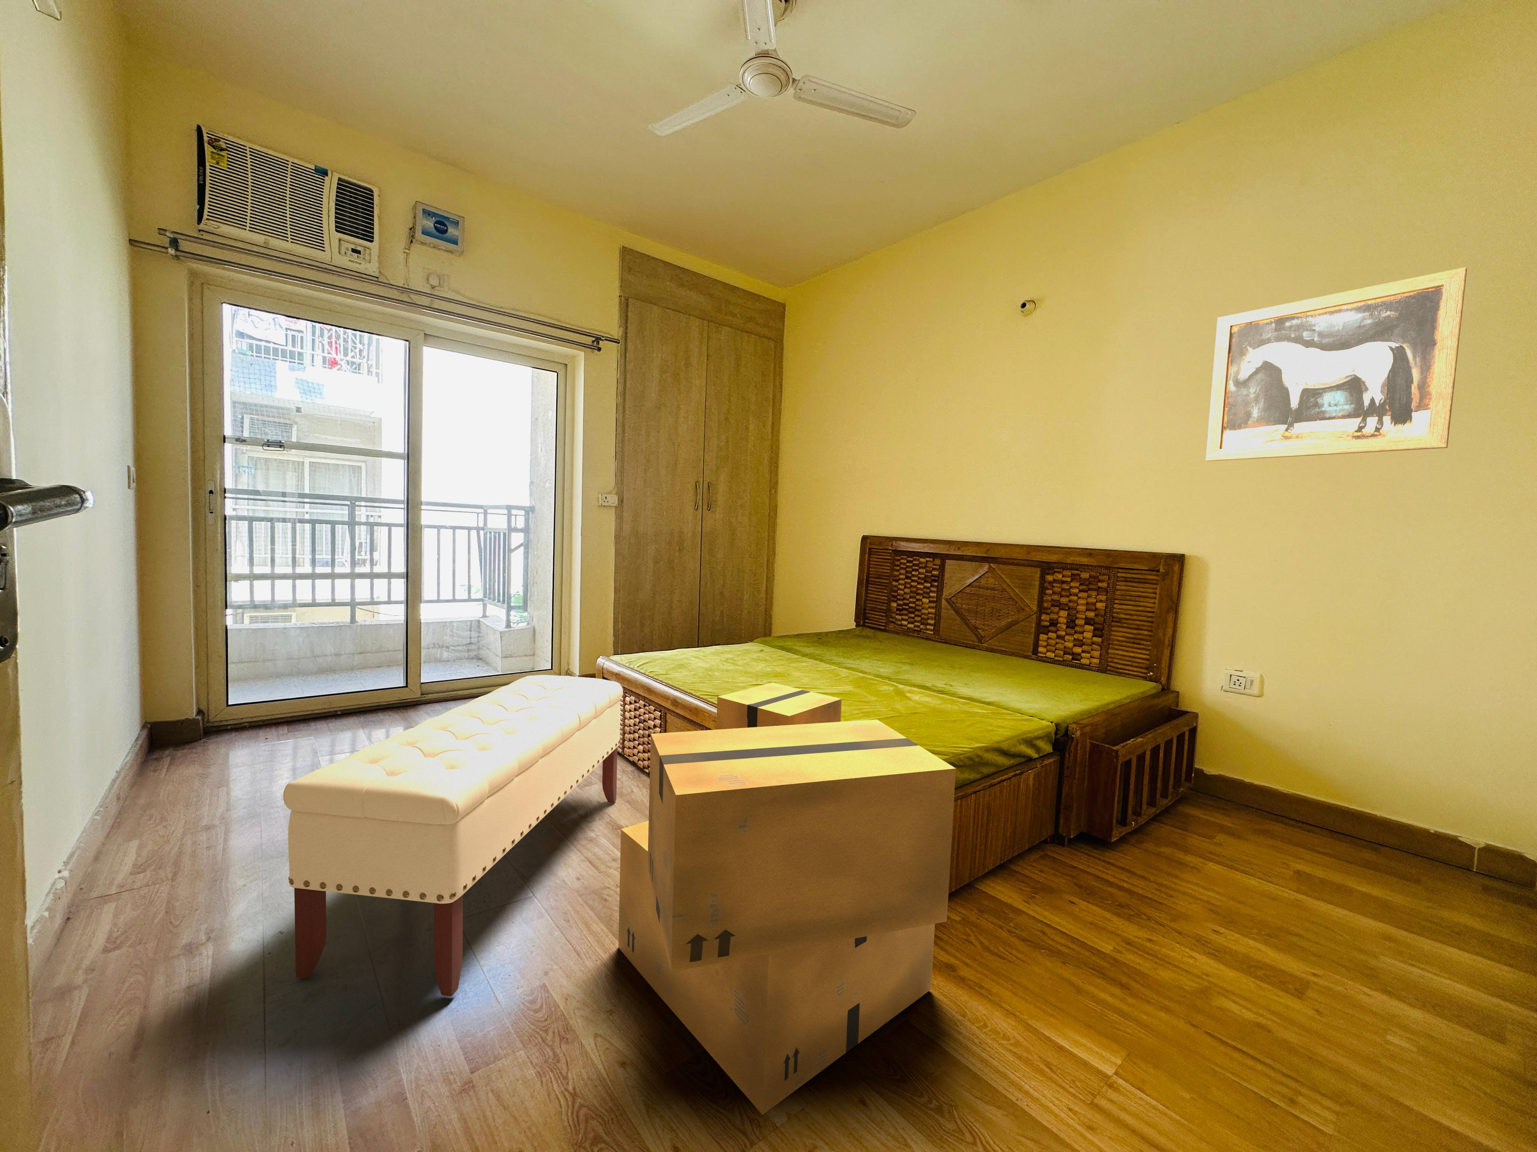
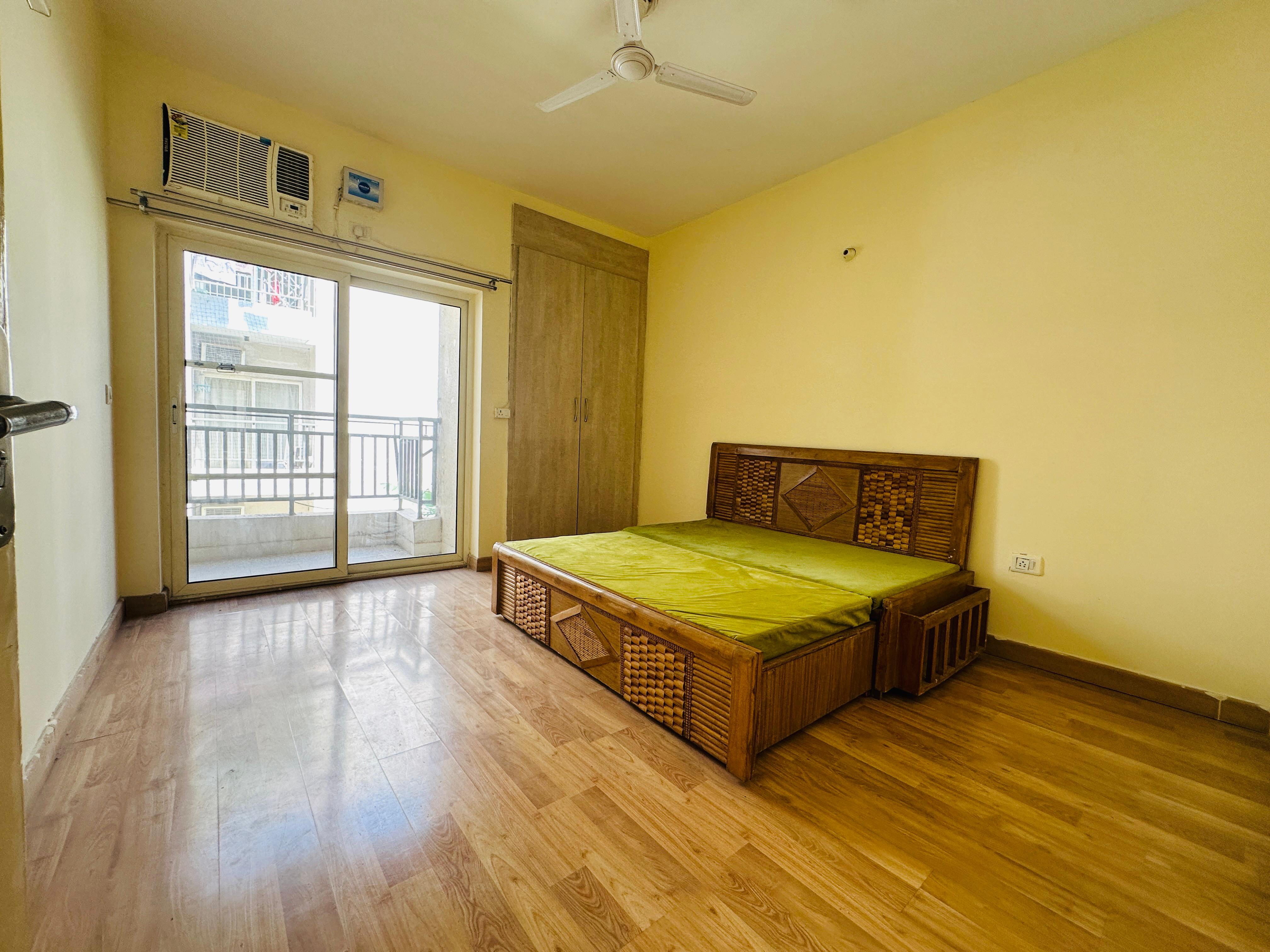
- cardboard box [618,682,956,1114]
- bench [283,675,623,997]
- wall art [1205,266,1467,462]
